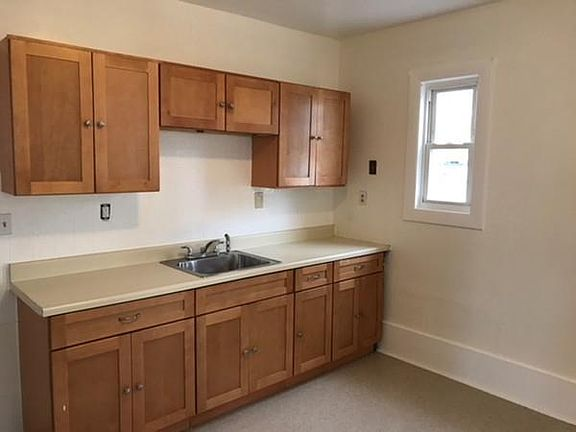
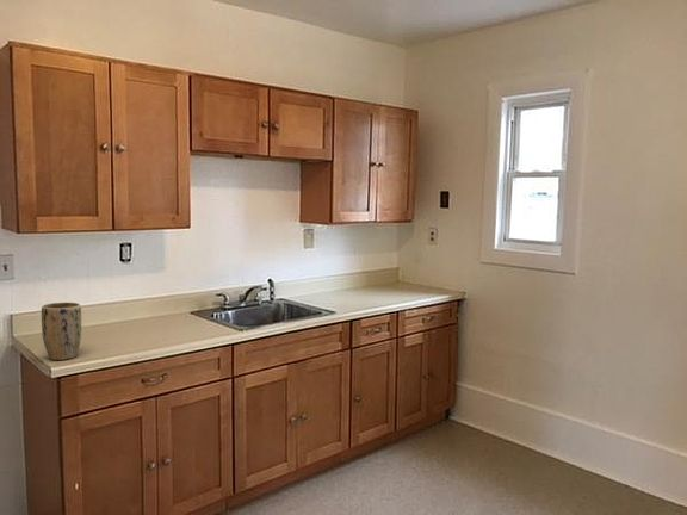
+ plant pot [41,302,82,361]
